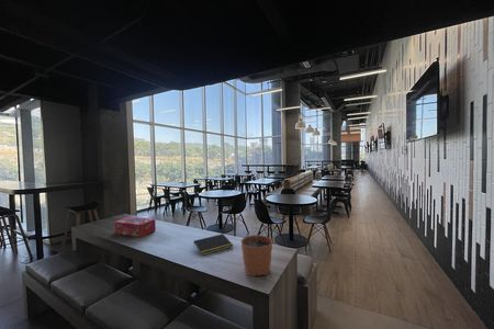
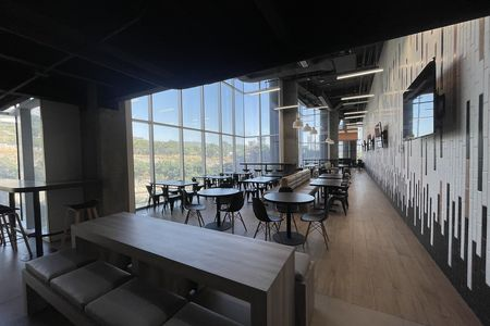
- tissue box [113,216,157,238]
- notepad [192,232,234,257]
- plant pot [240,227,273,277]
